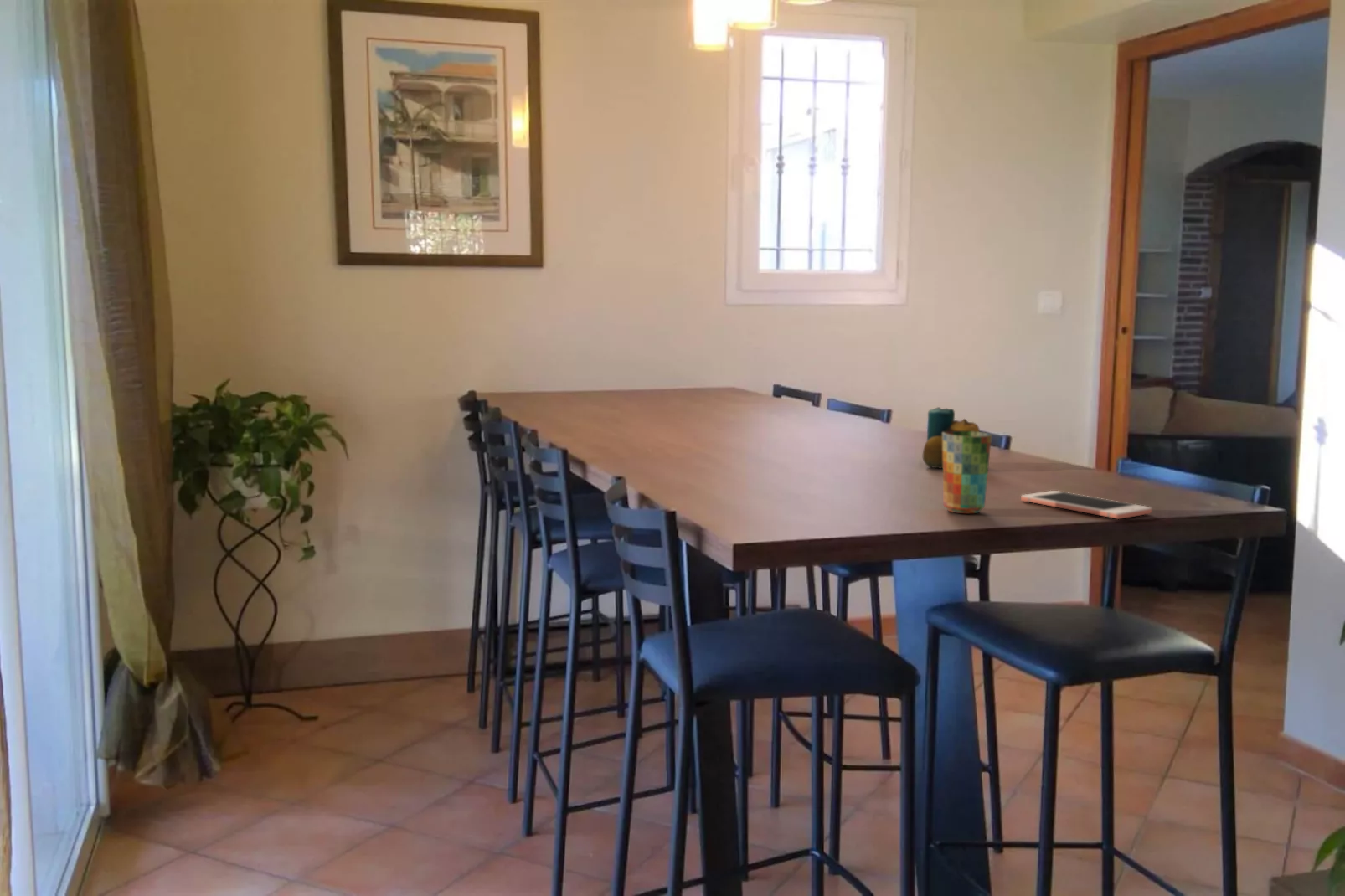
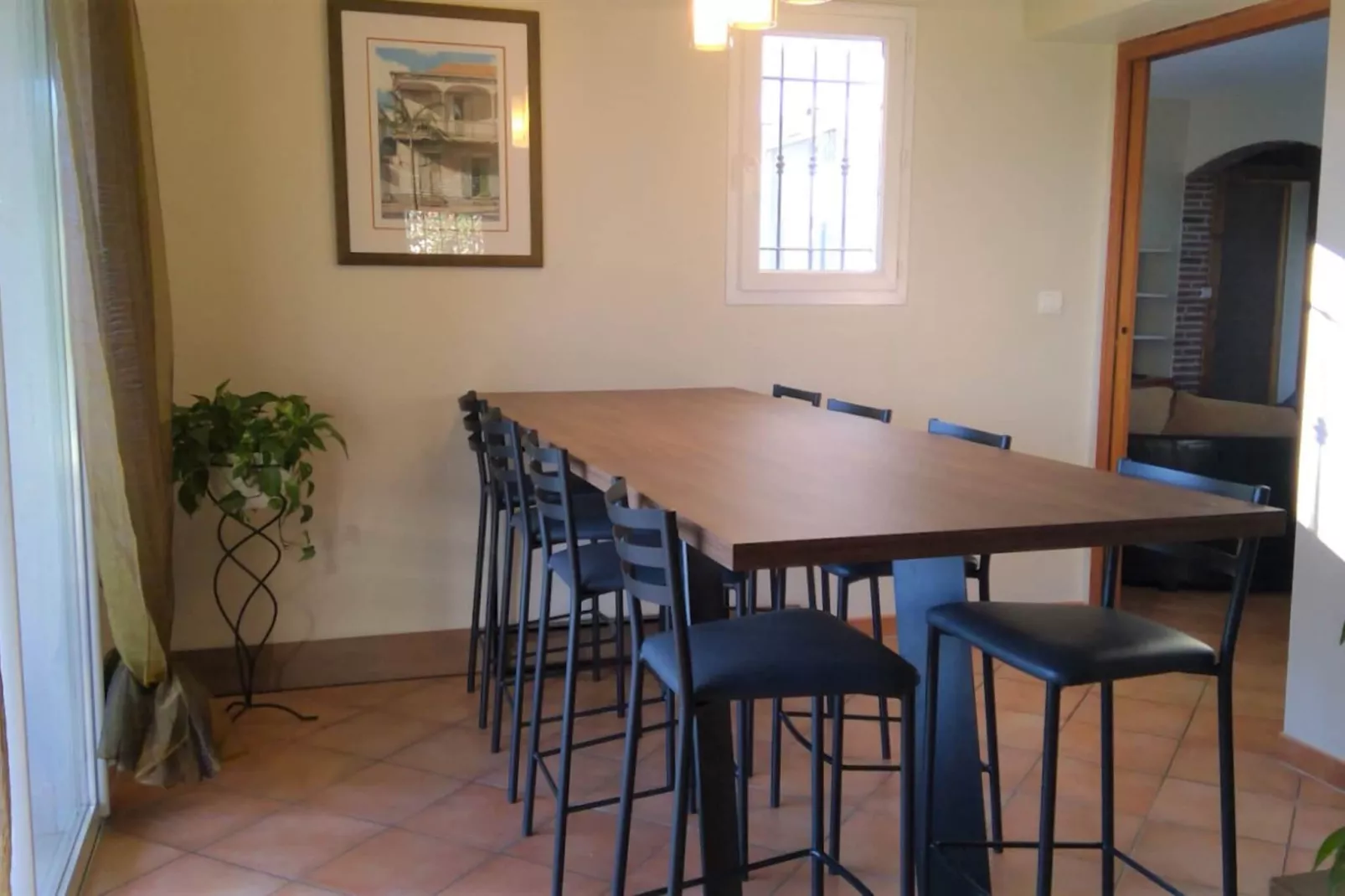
- cell phone [1020,490,1152,520]
- candle [922,406,981,469]
- cup [942,430,992,514]
